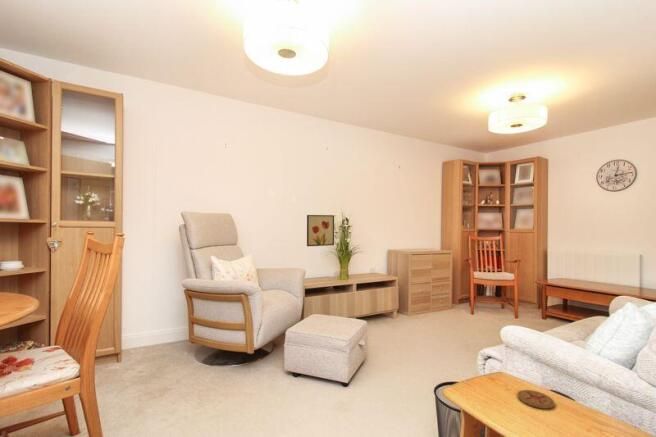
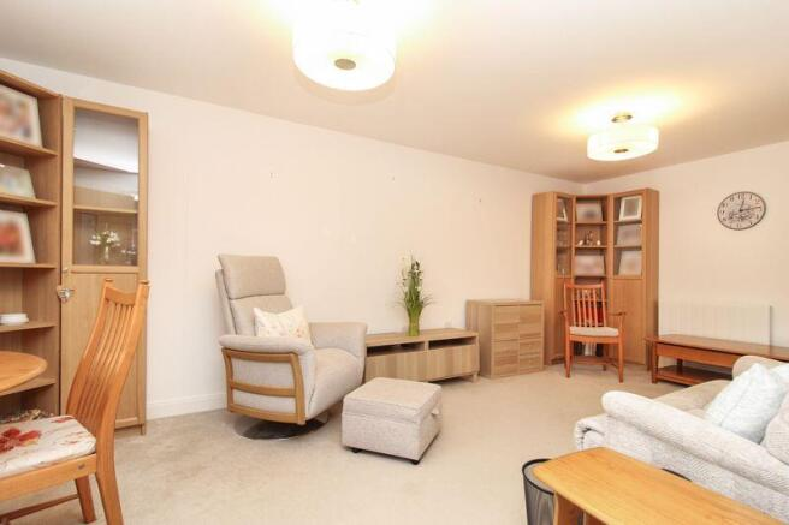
- wall art [306,214,335,247]
- coaster [516,389,556,410]
